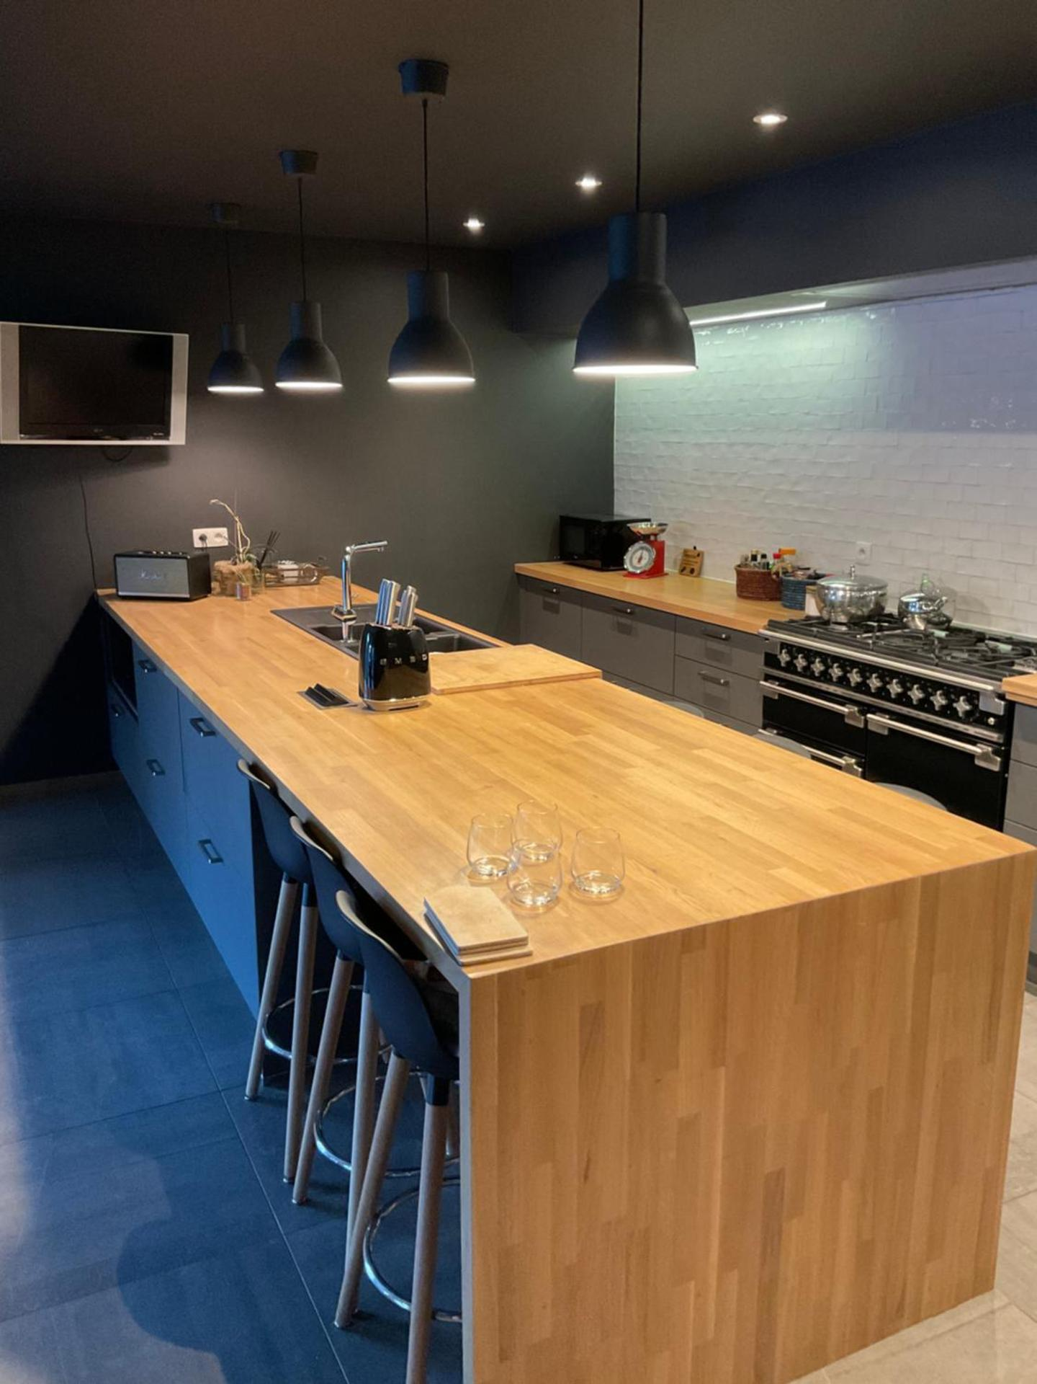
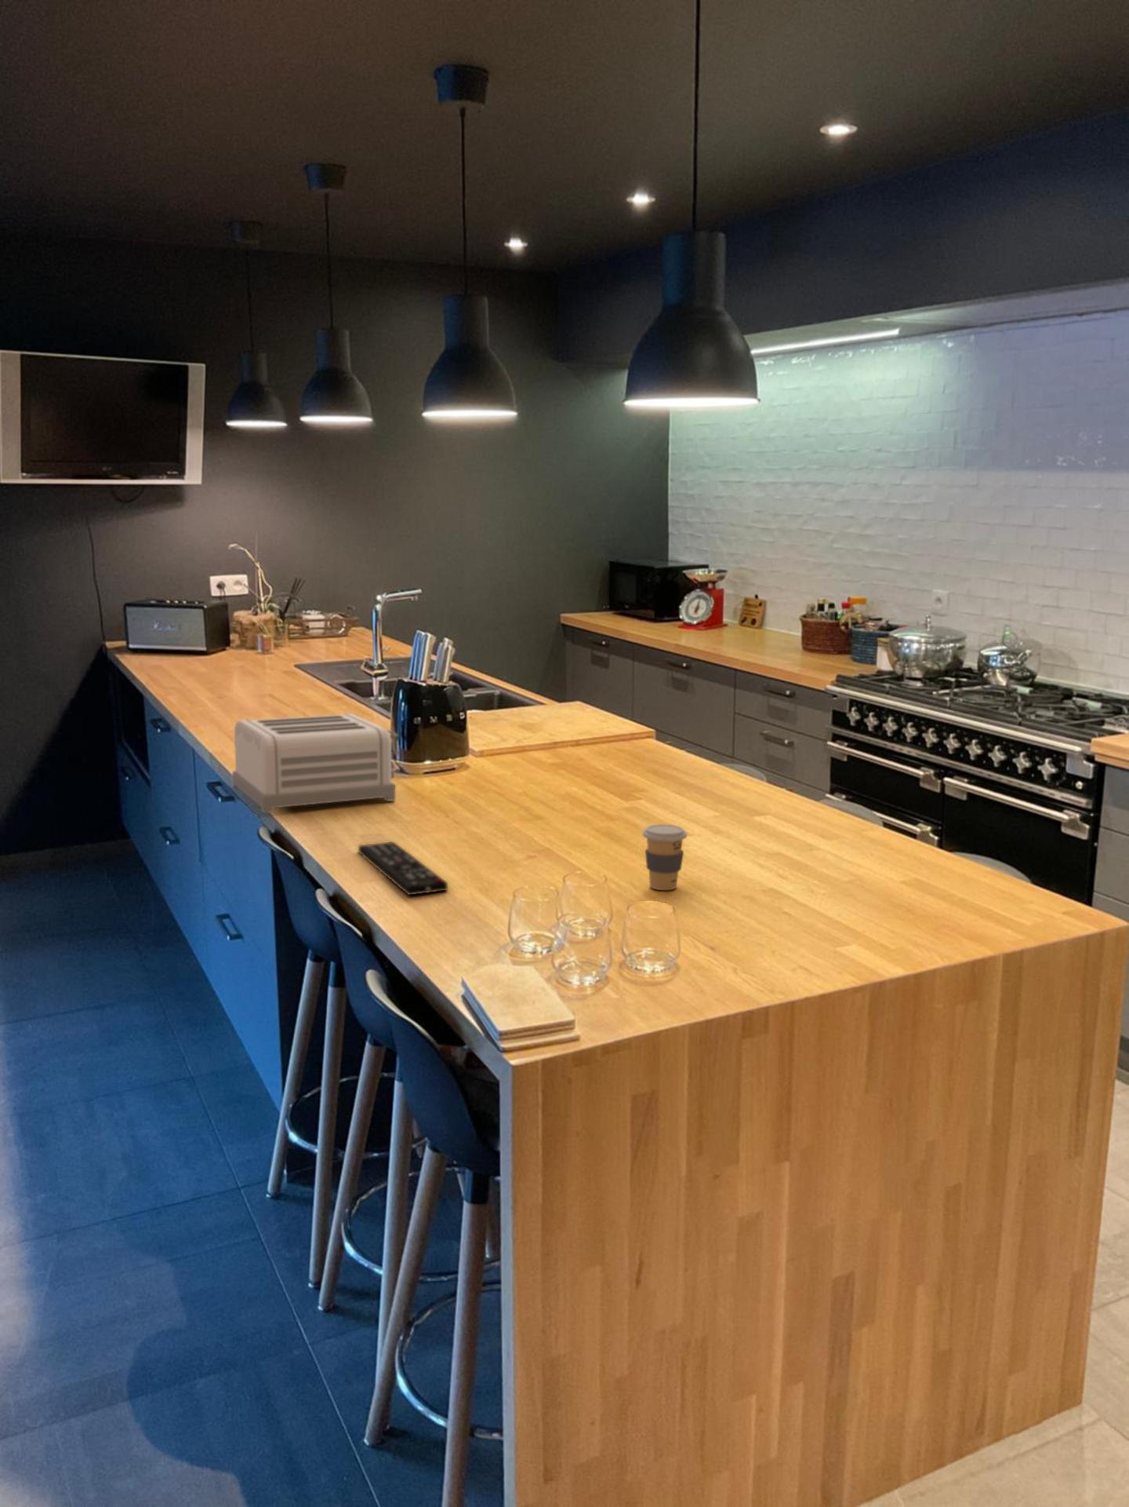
+ remote control [357,840,448,896]
+ coffee cup [642,824,688,891]
+ toaster [231,713,398,814]
